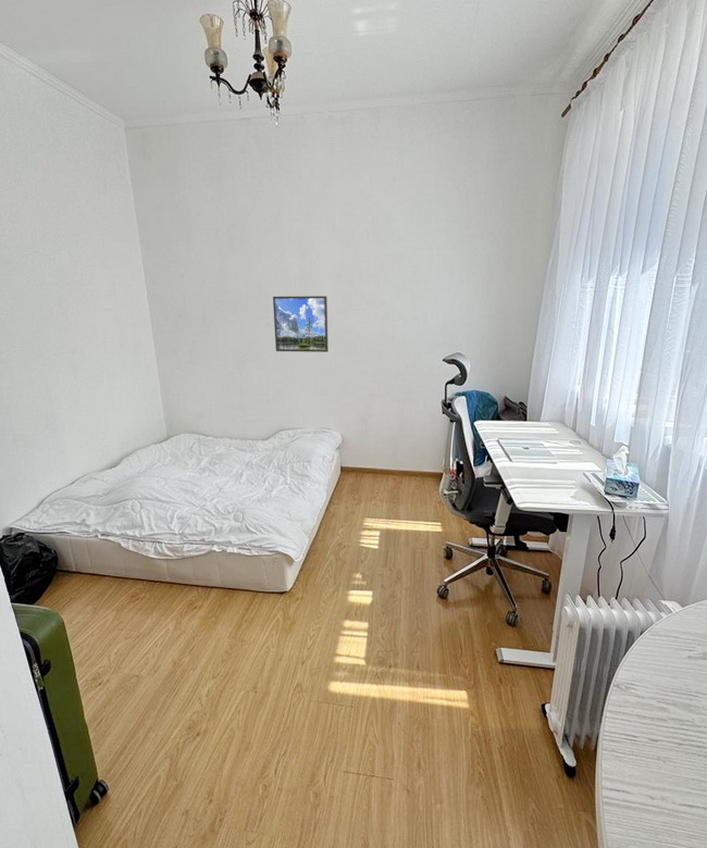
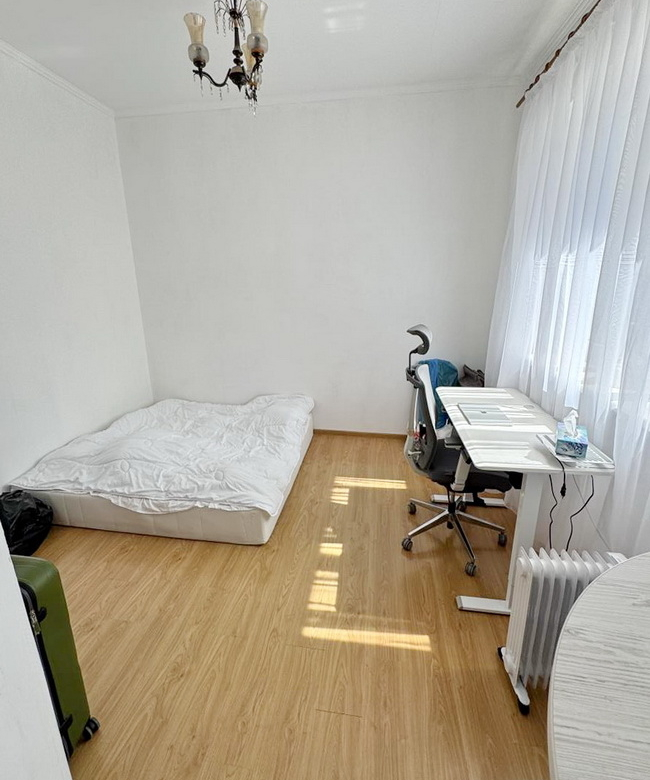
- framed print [272,295,330,353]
